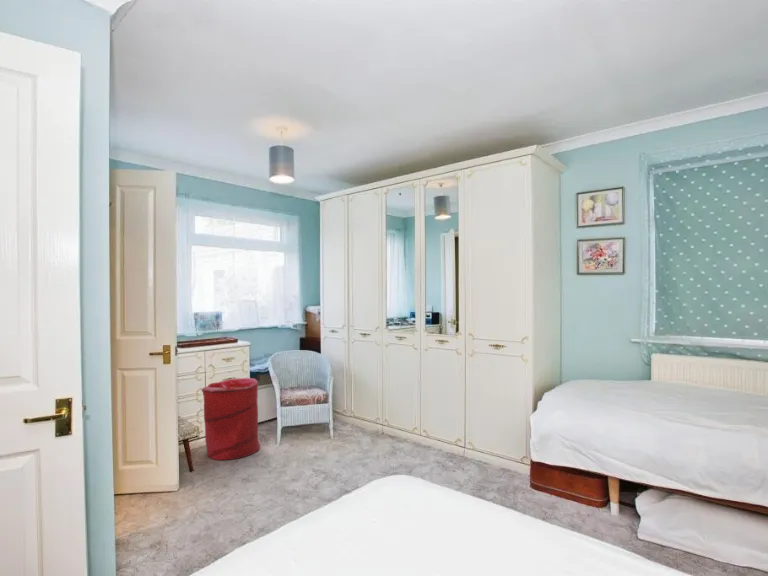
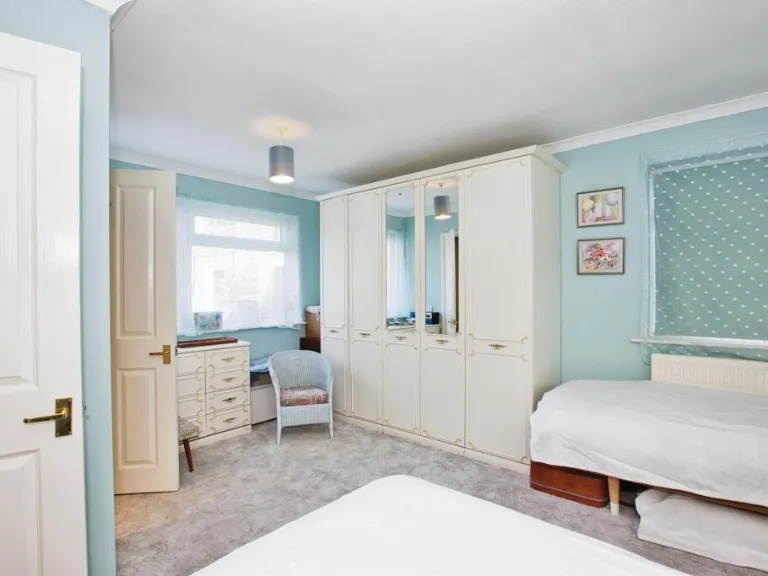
- laundry hamper [201,377,261,461]
